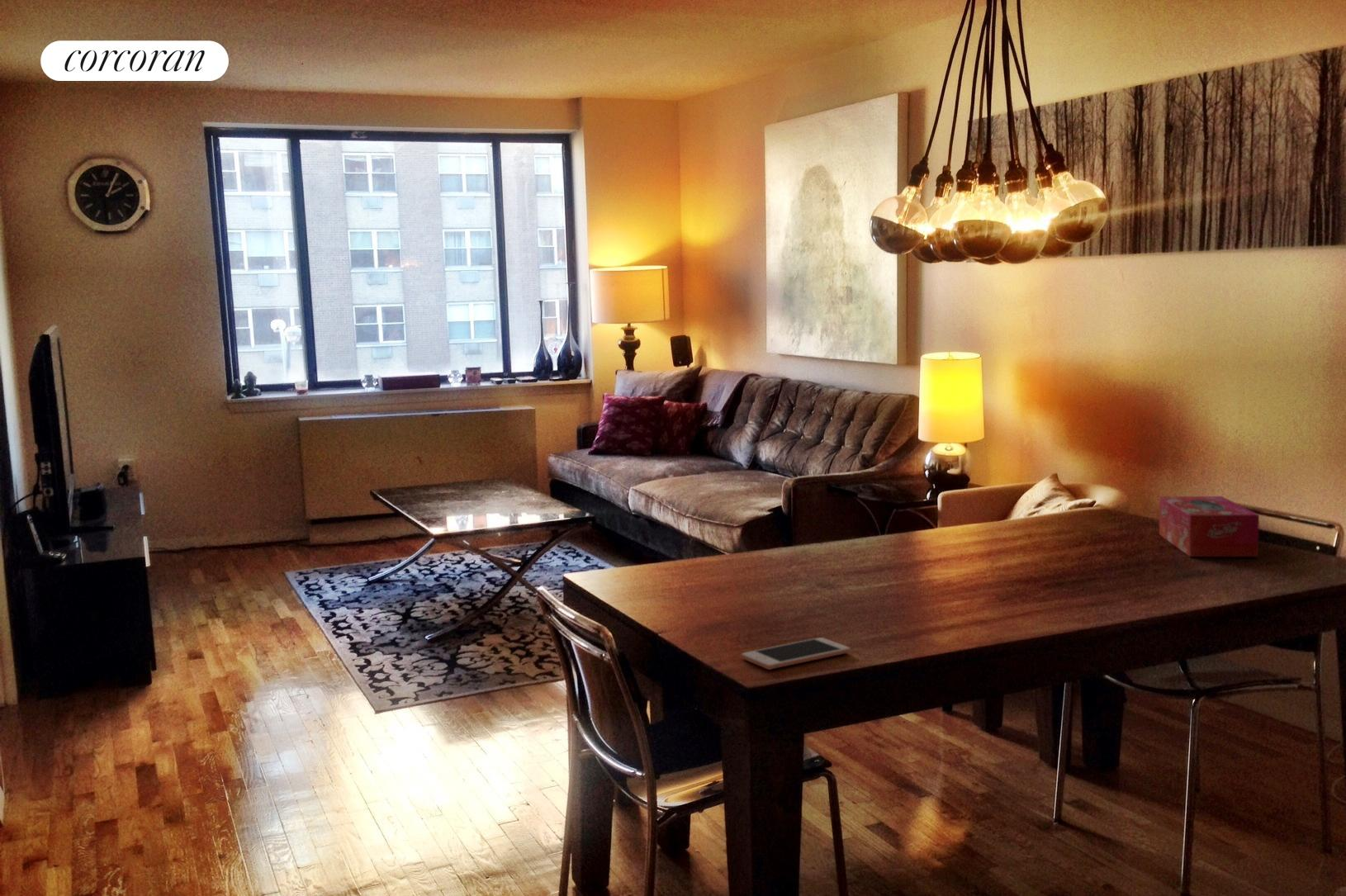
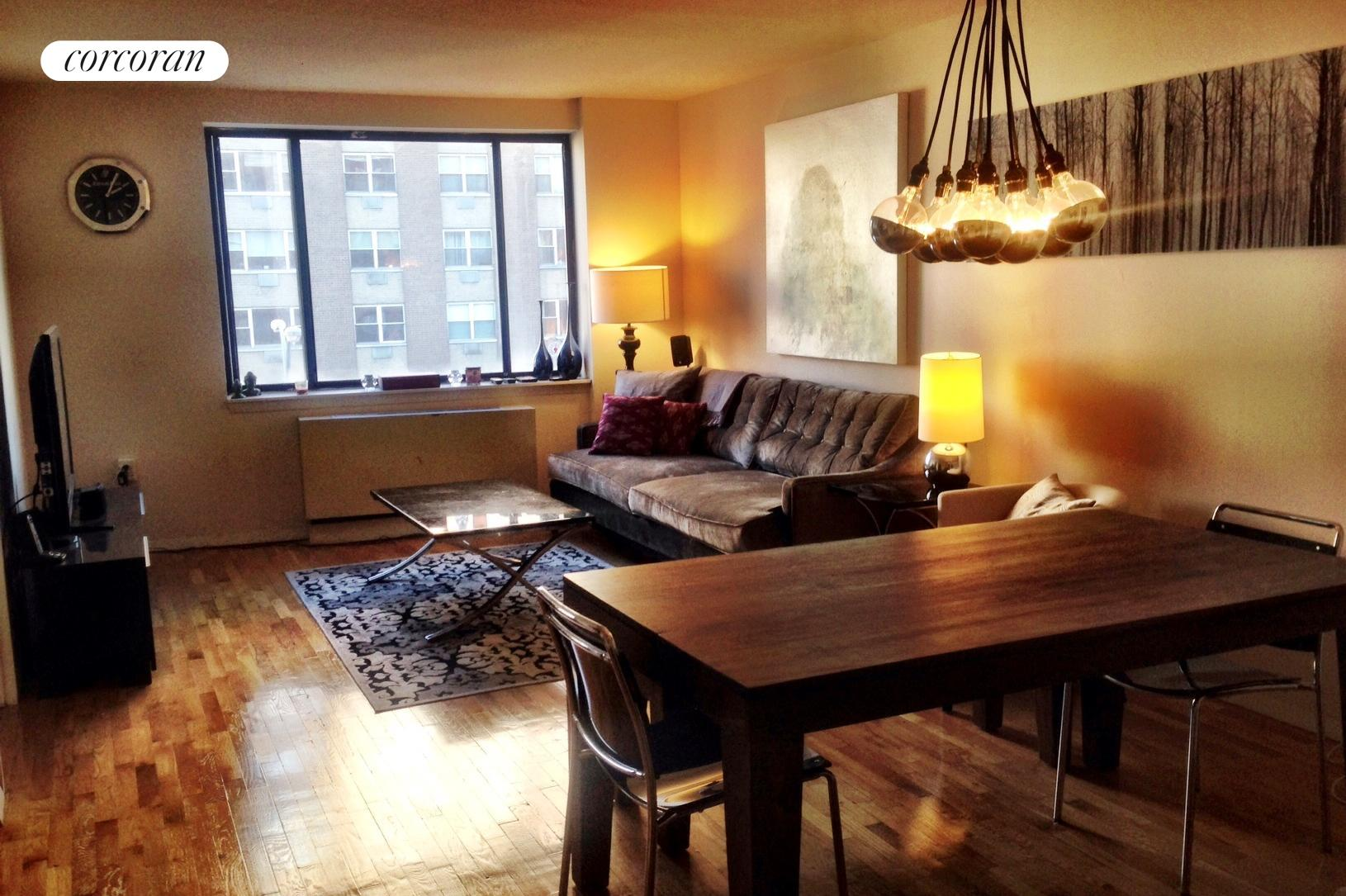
- tissue box [1159,495,1260,557]
- cell phone [741,637,851,671]
